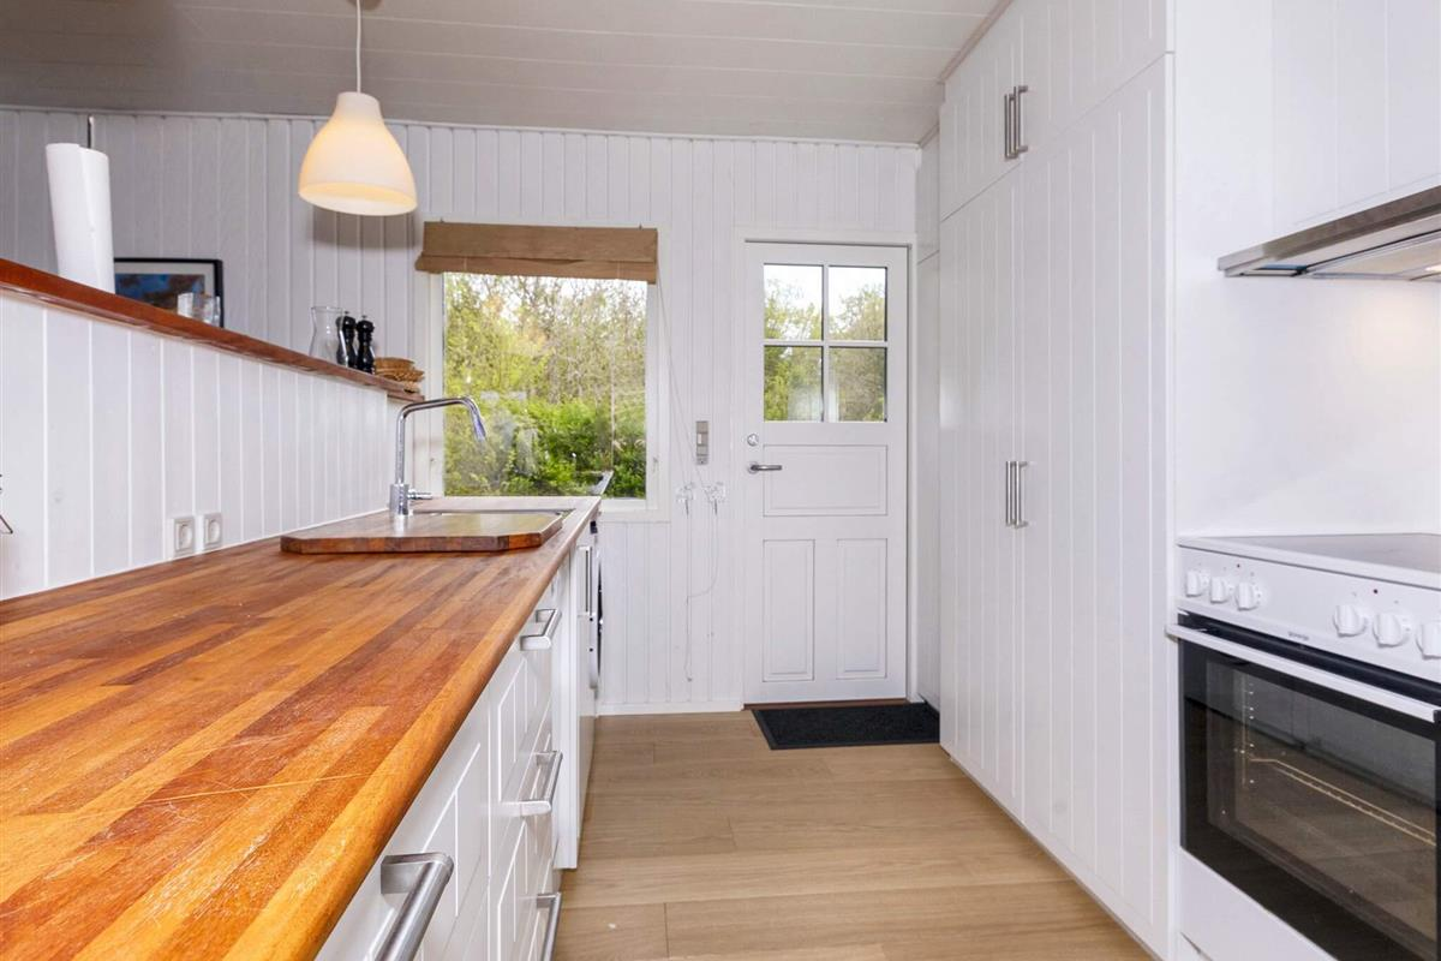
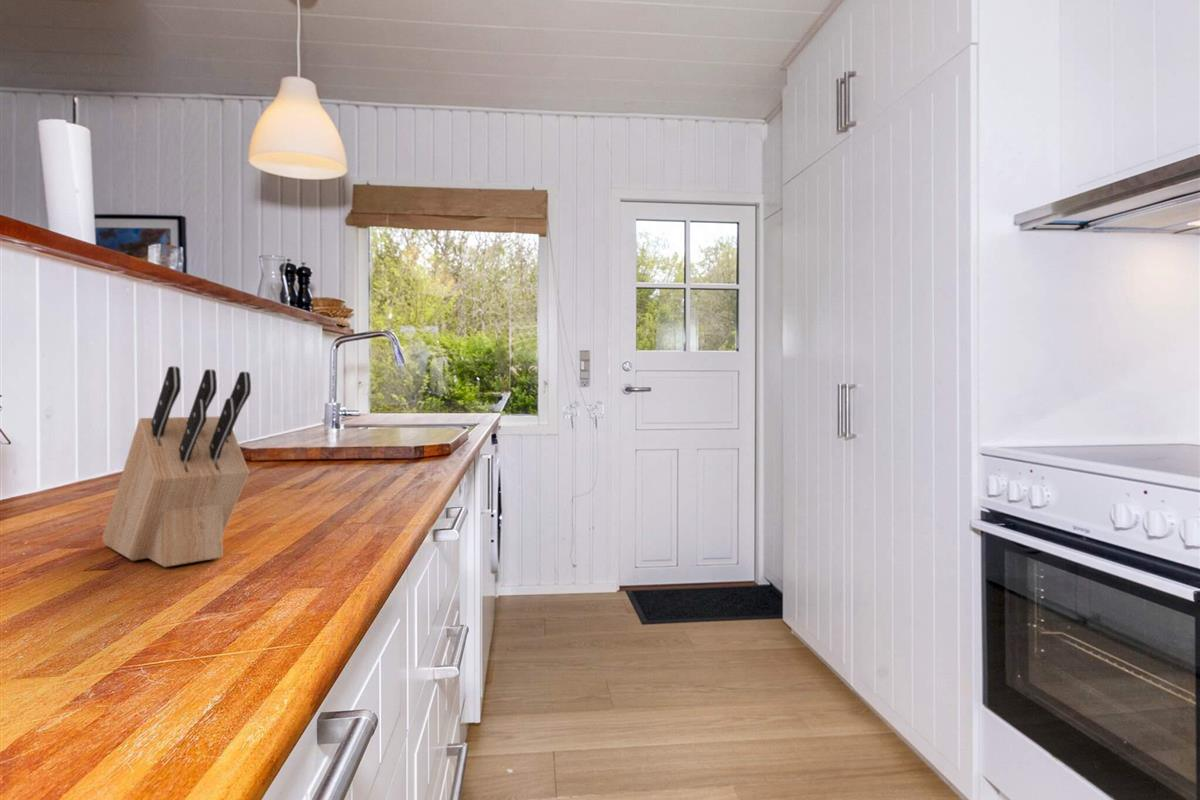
+ knife block [101,365,252,568]
